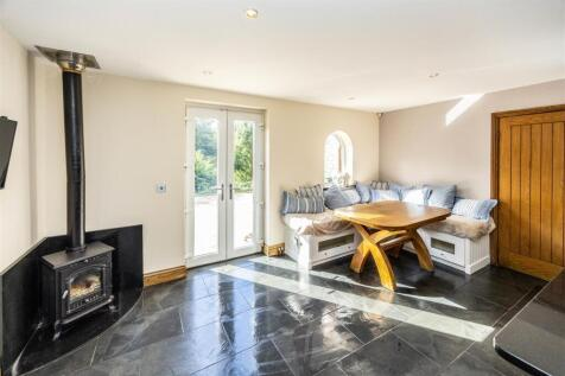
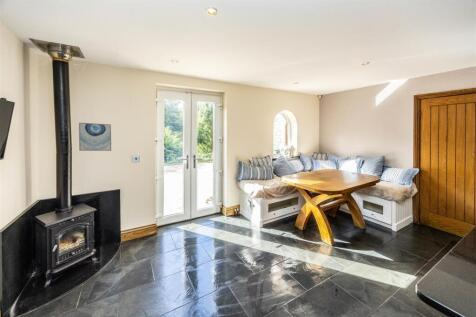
+ wall art [78,122,112,152]
